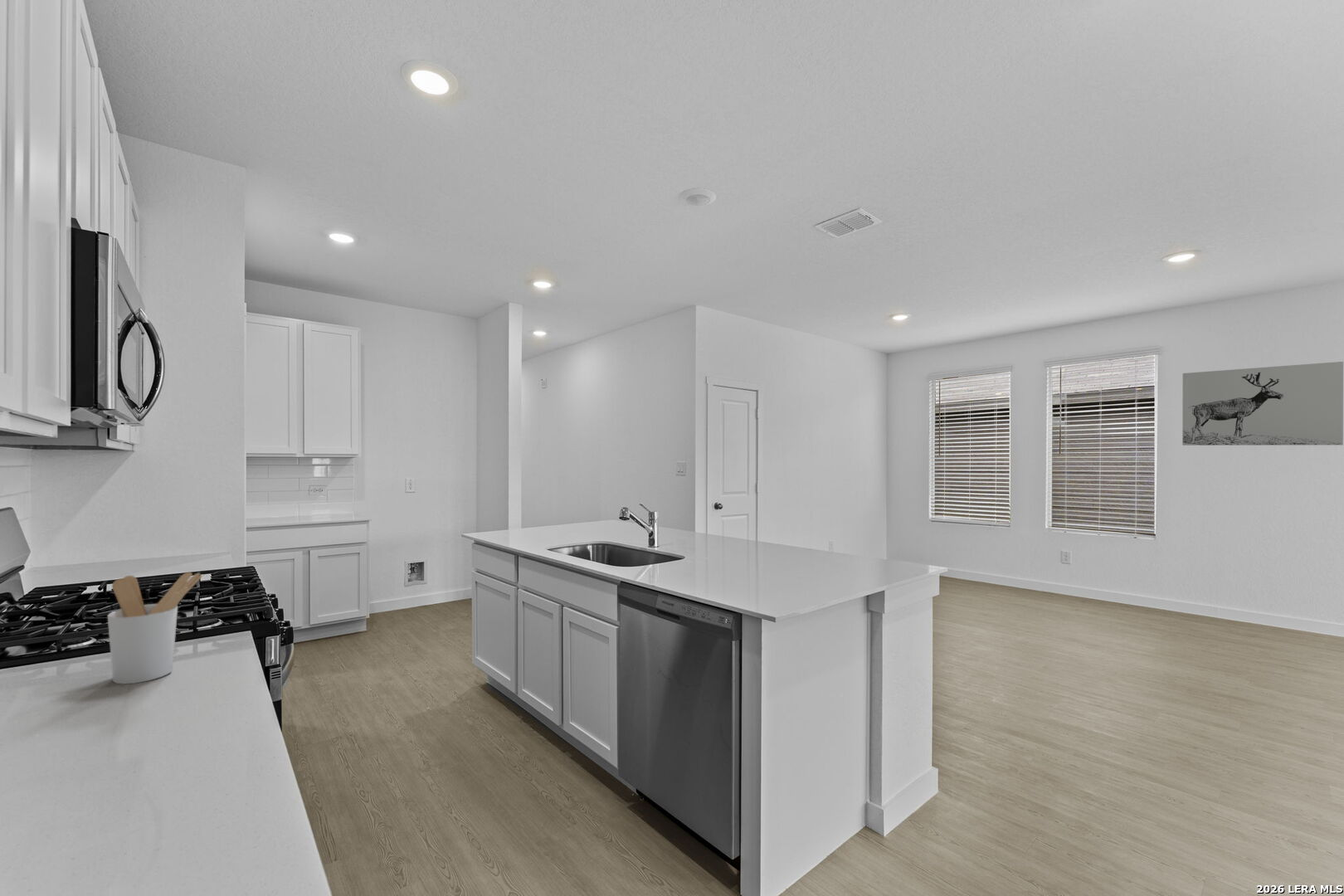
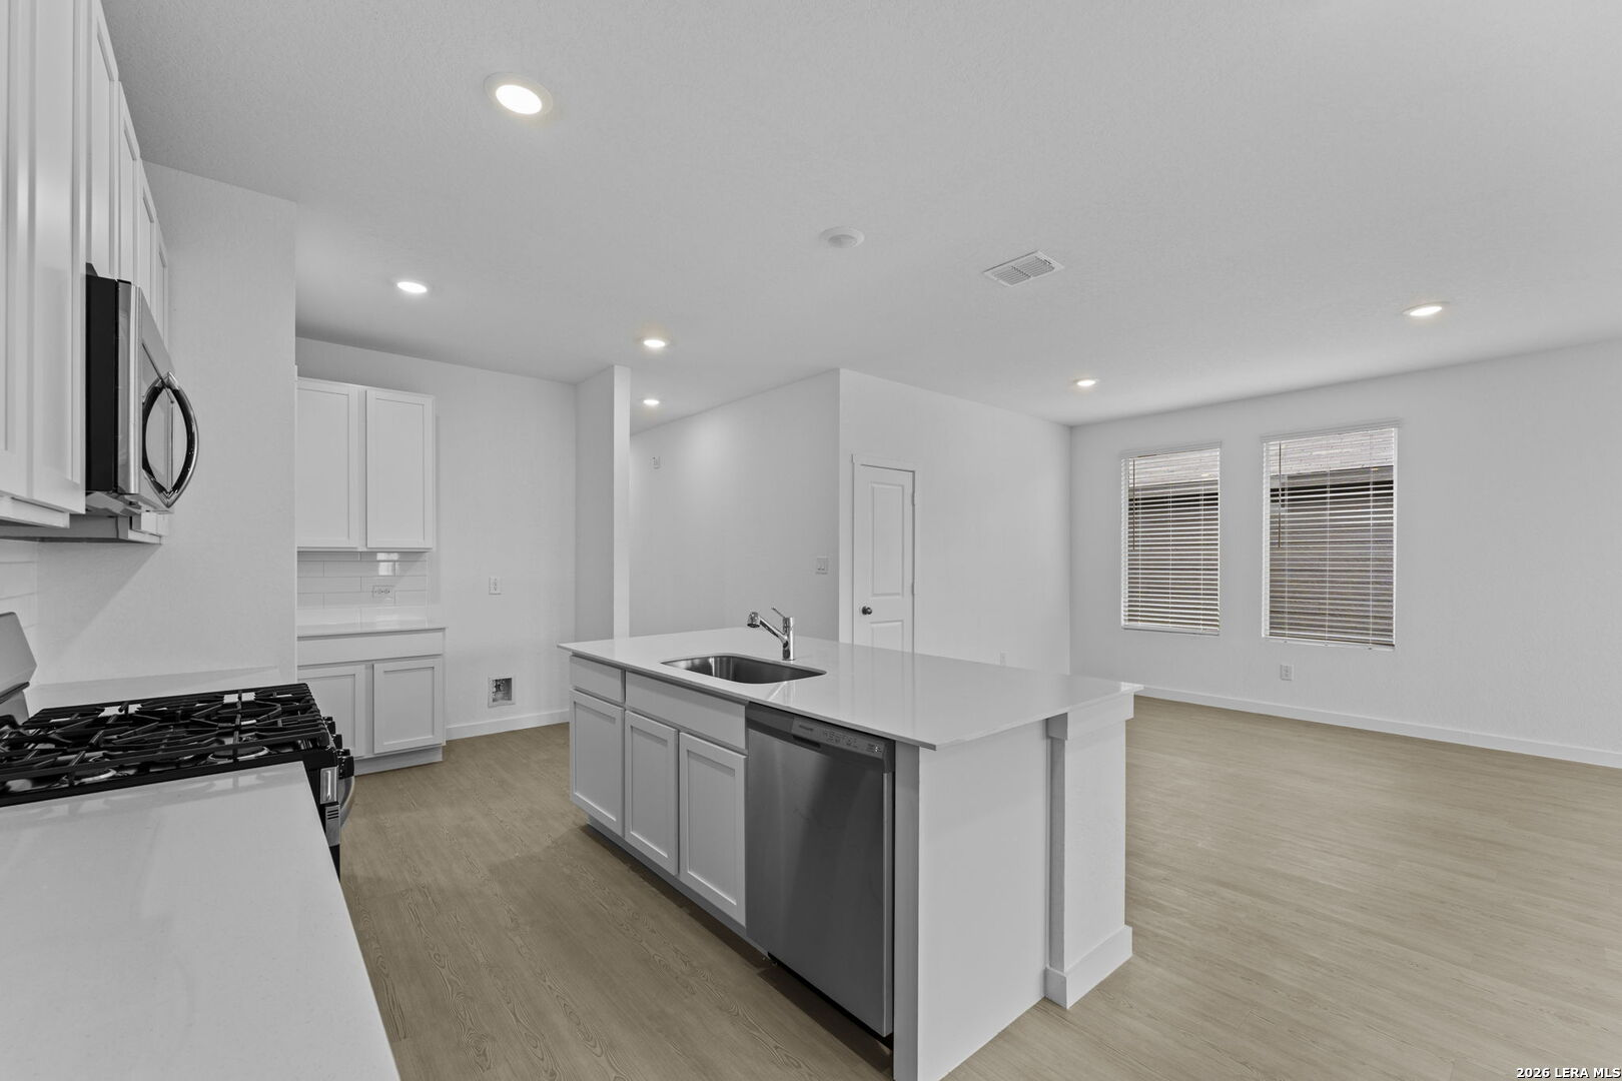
- utensil holder [107,571,203,684]
- wall art [1181,361,1344,446]
